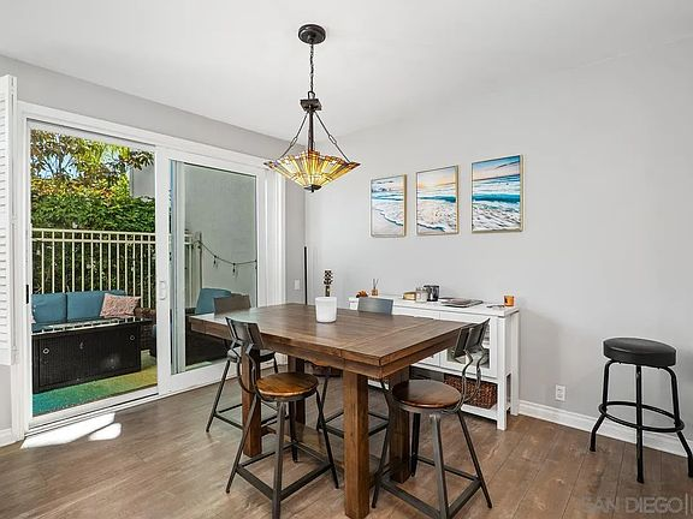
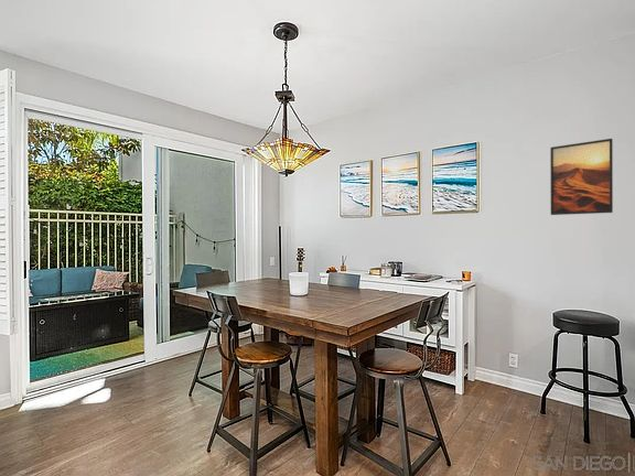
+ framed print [549,138,614,216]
